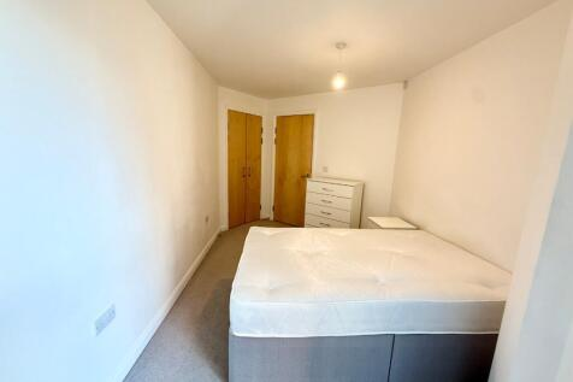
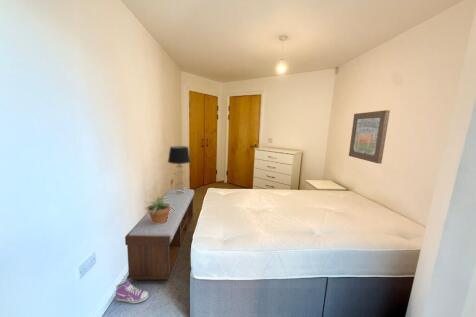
+ table lamp [167,145,191,194]
+ wall art [348,109,391,165]
+ sneaker [115,280,150,304]
+ potted plant [145,193,175,224]
+ bench [124,188,195,281]
